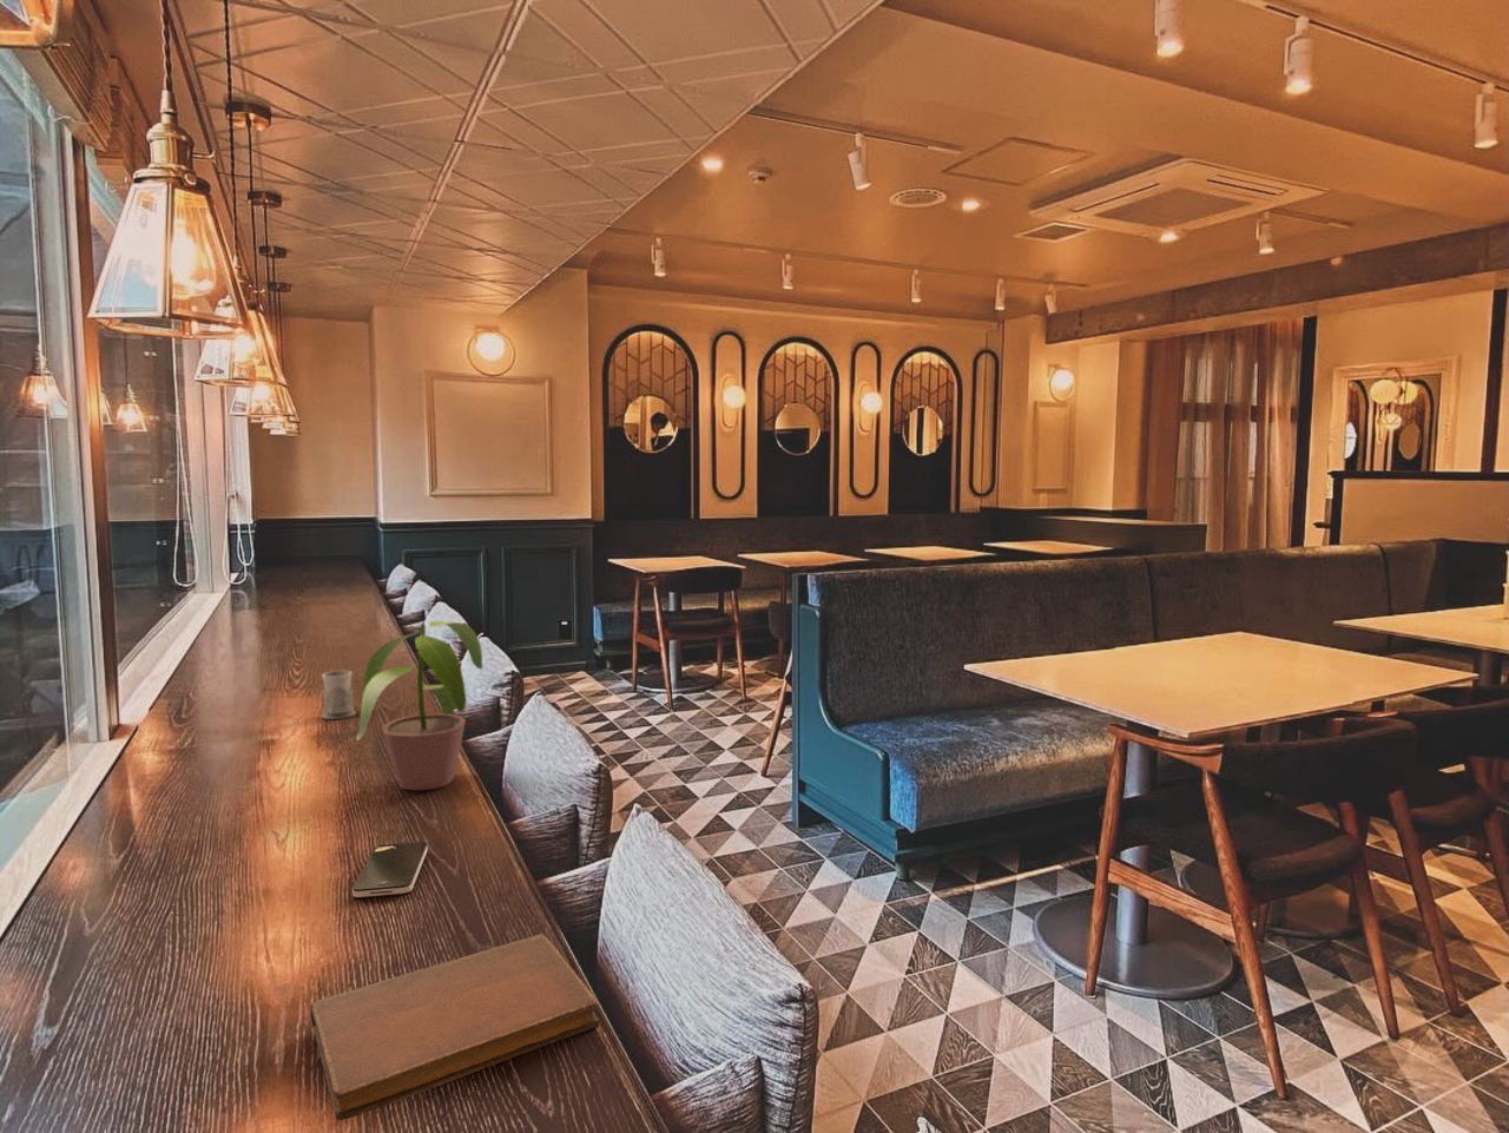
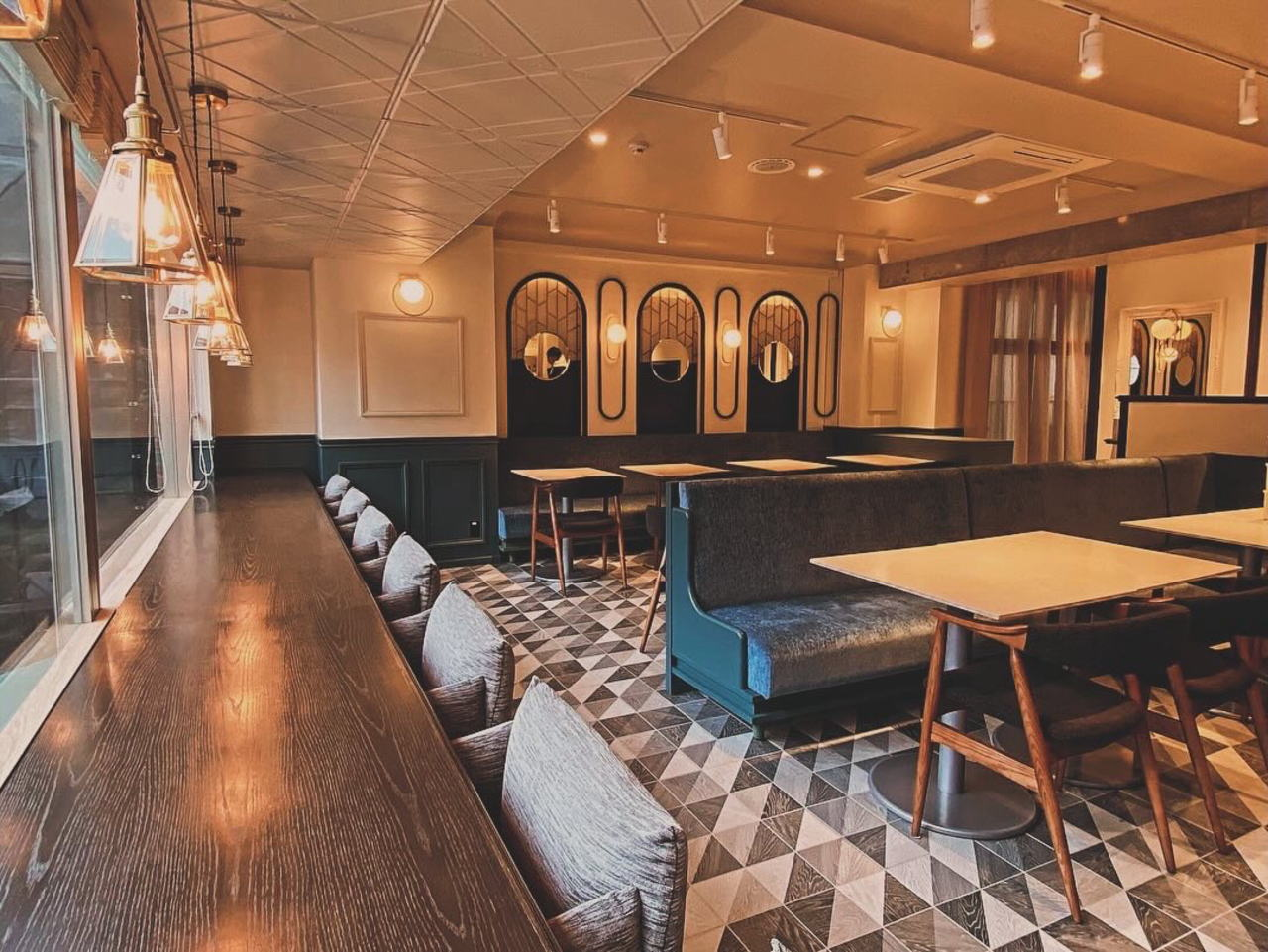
- mug [320,670,356,720]
- smartphone [351,840,428,900]
- potted plant [355,620,484,791]
- notebook [311,933,600,1121]
